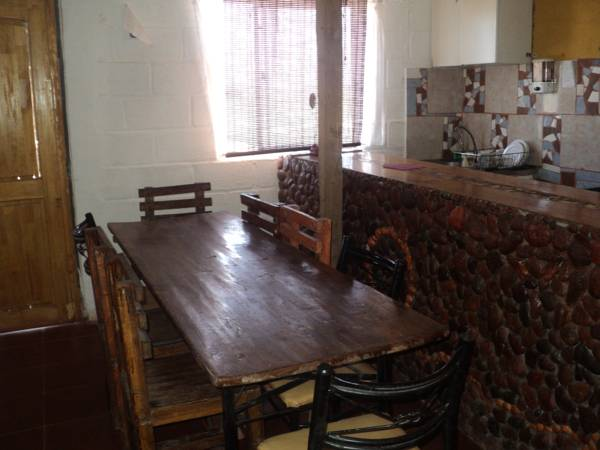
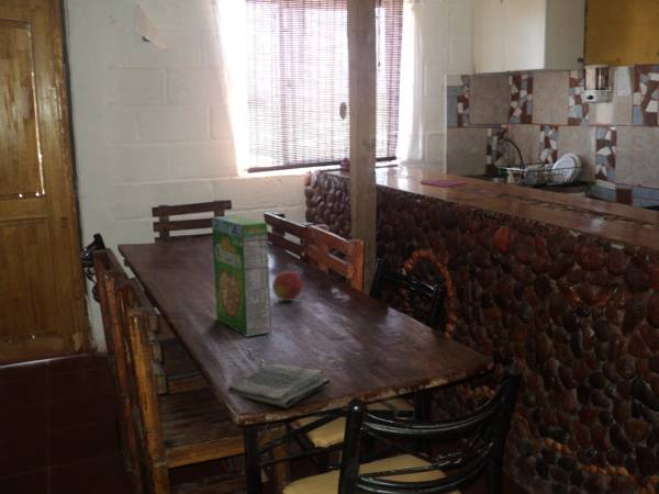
+ dish towel [226,363,332,408]
+ cereal box [211,214,272,338]
+ fruit [271,270,303,302]
